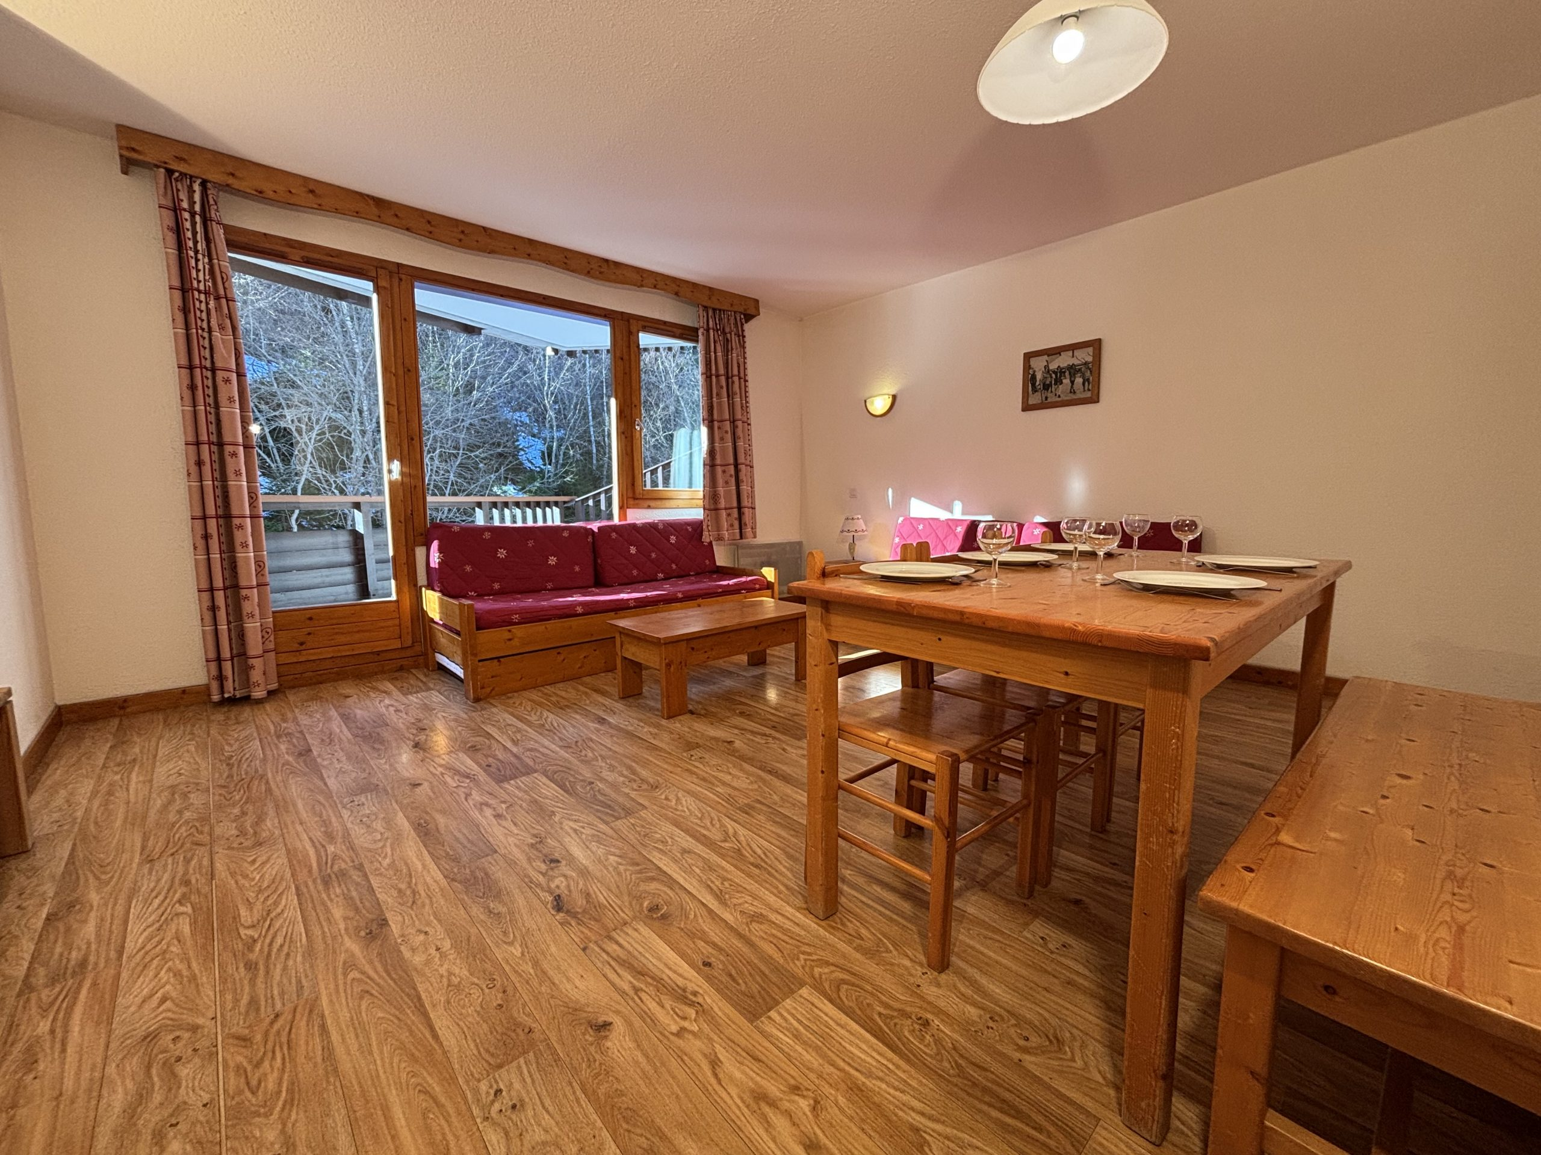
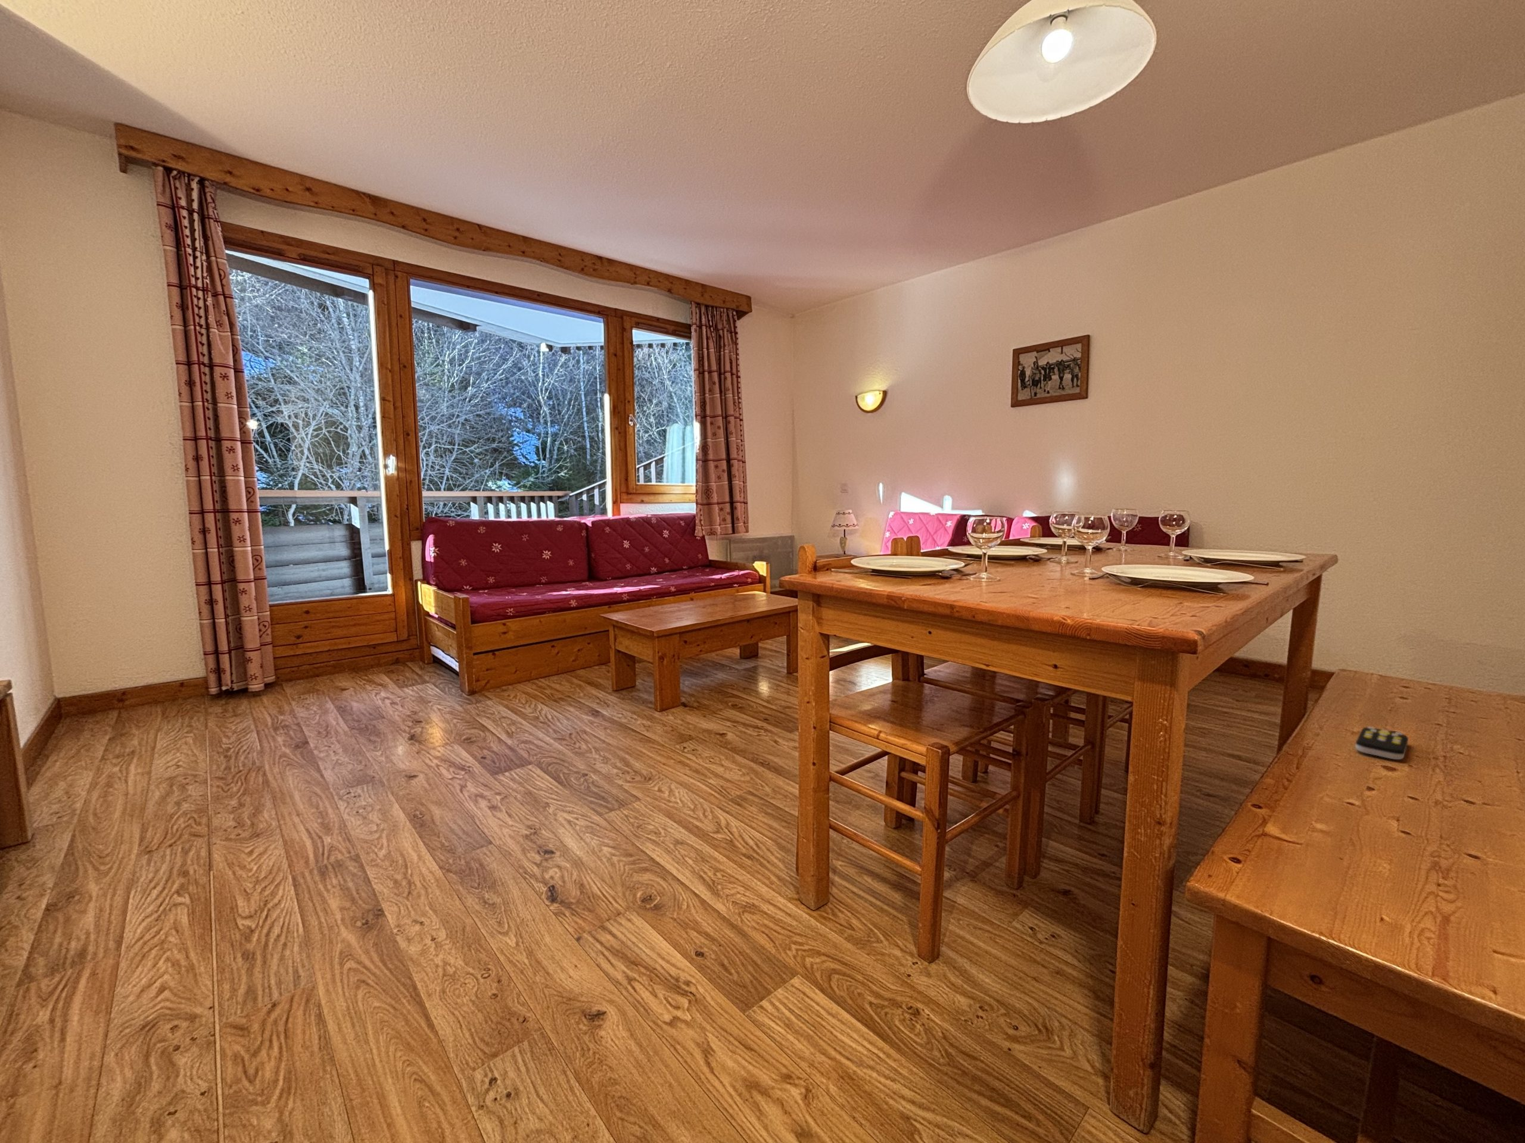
+ remote control [1354,726,1409,760]
